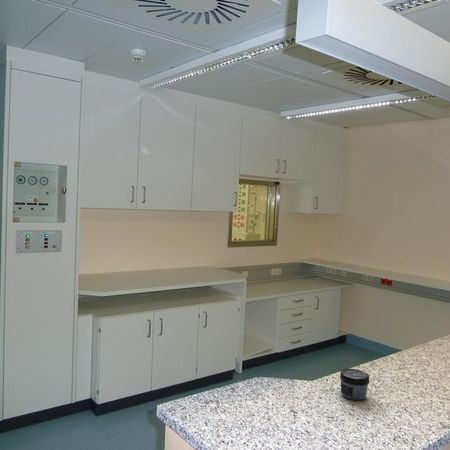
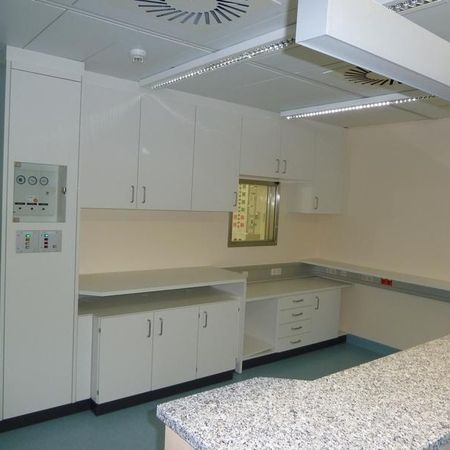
- jar [339,368,370,401]
